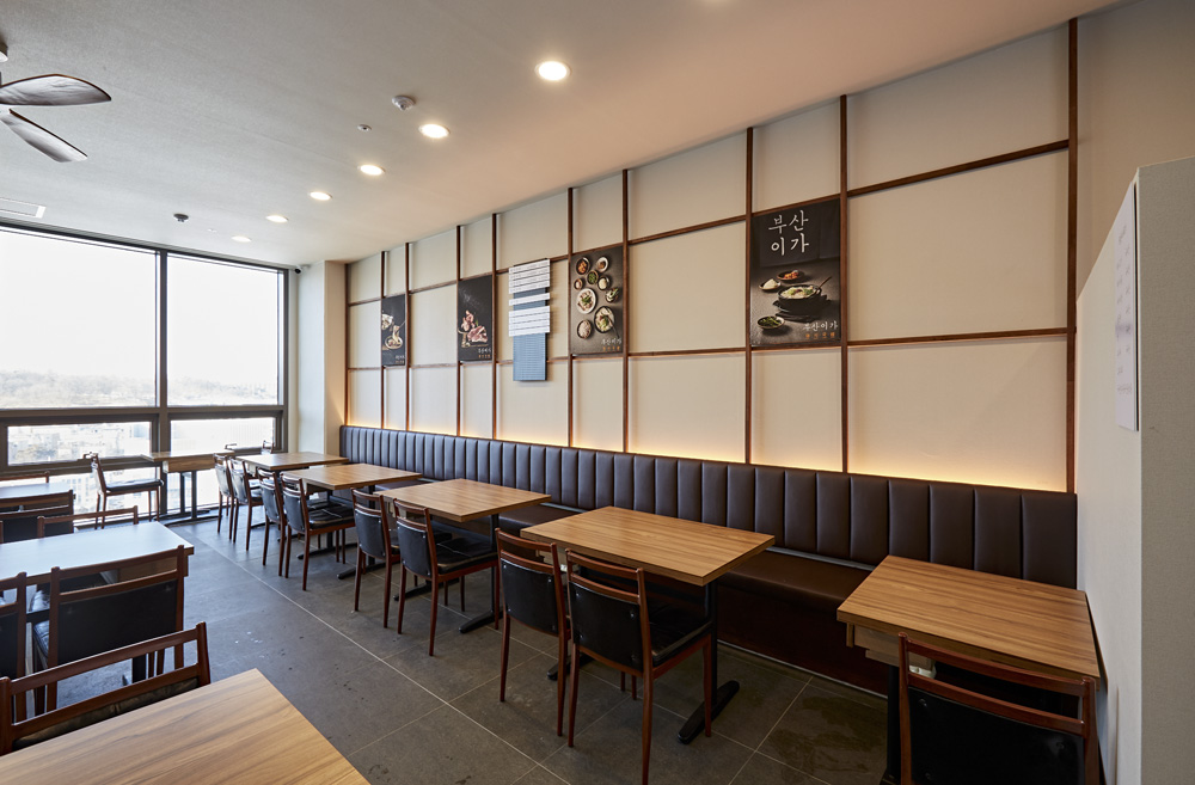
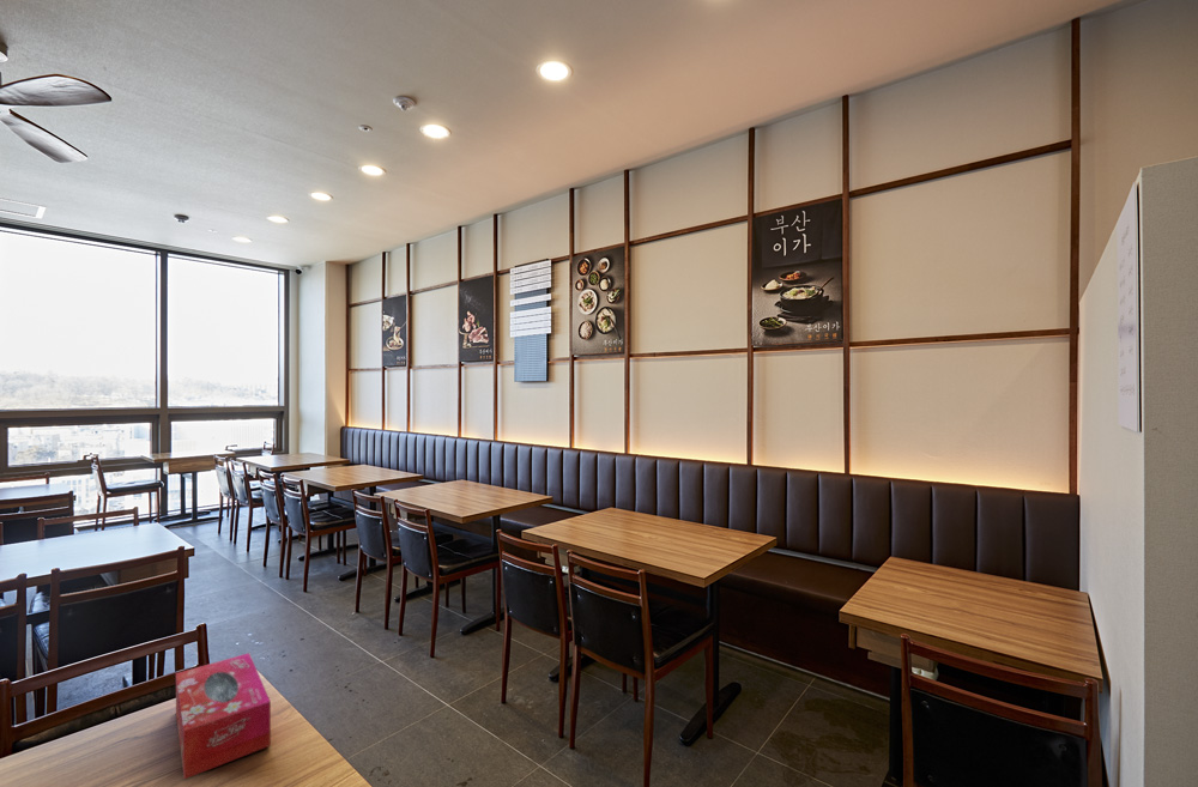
+ tissue box [175,652,272,780]
